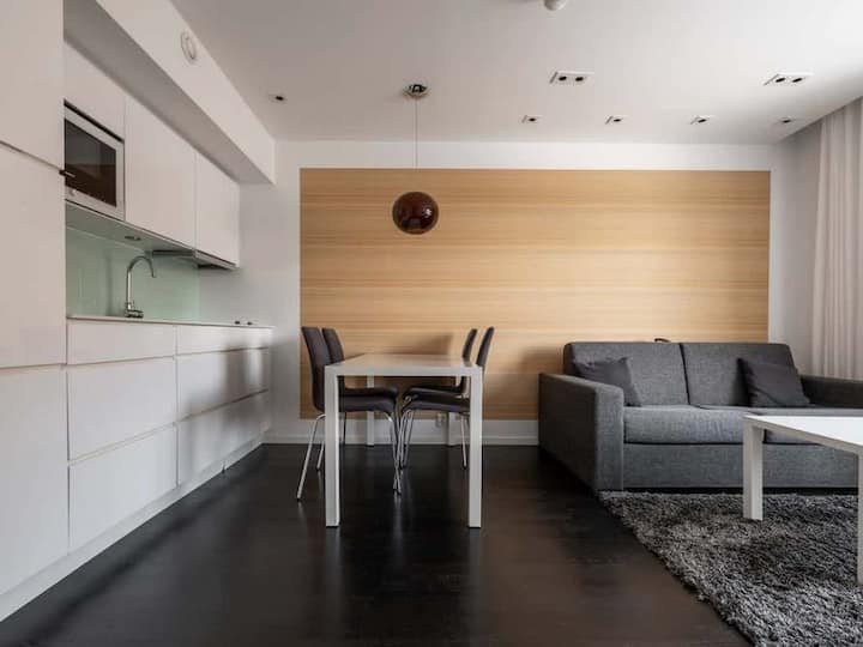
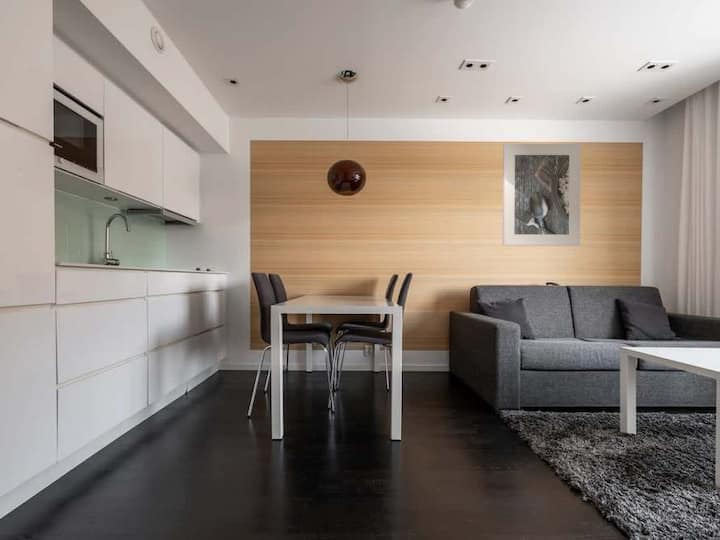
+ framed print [502,143,582,247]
